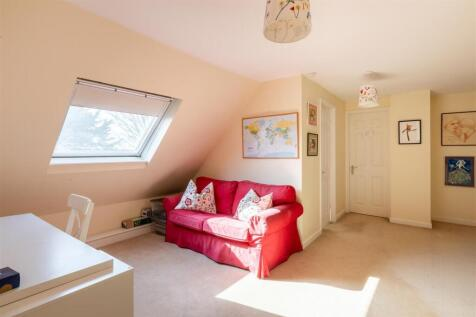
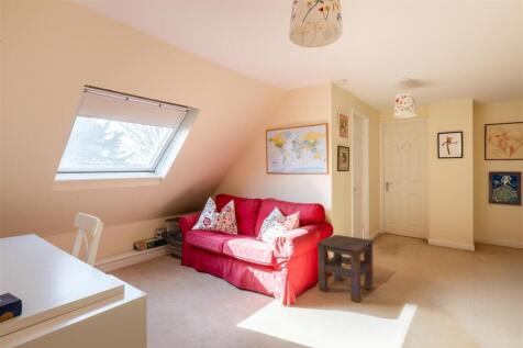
+ side table [315,234,375,303]
